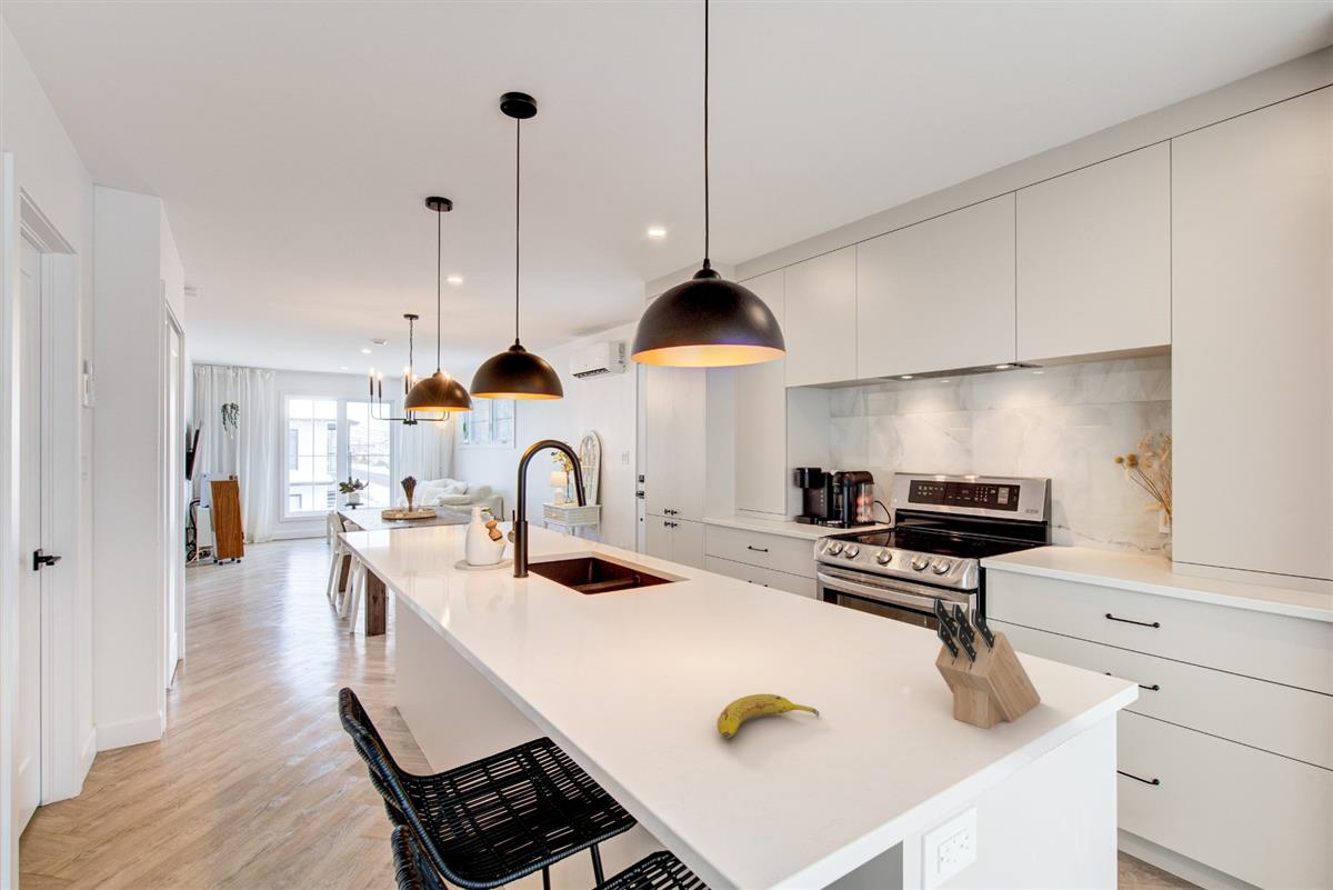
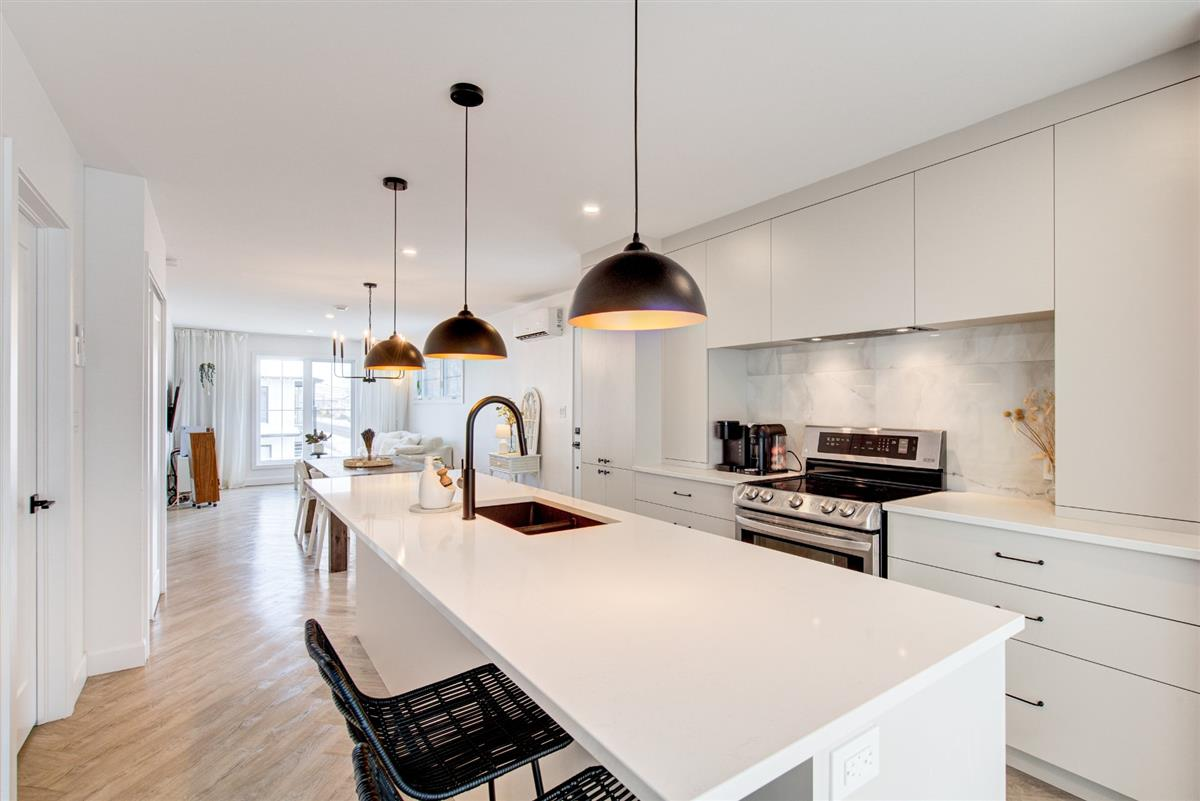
- knife block [932,598,1042,730]
- fruit [716,693,821,740]
